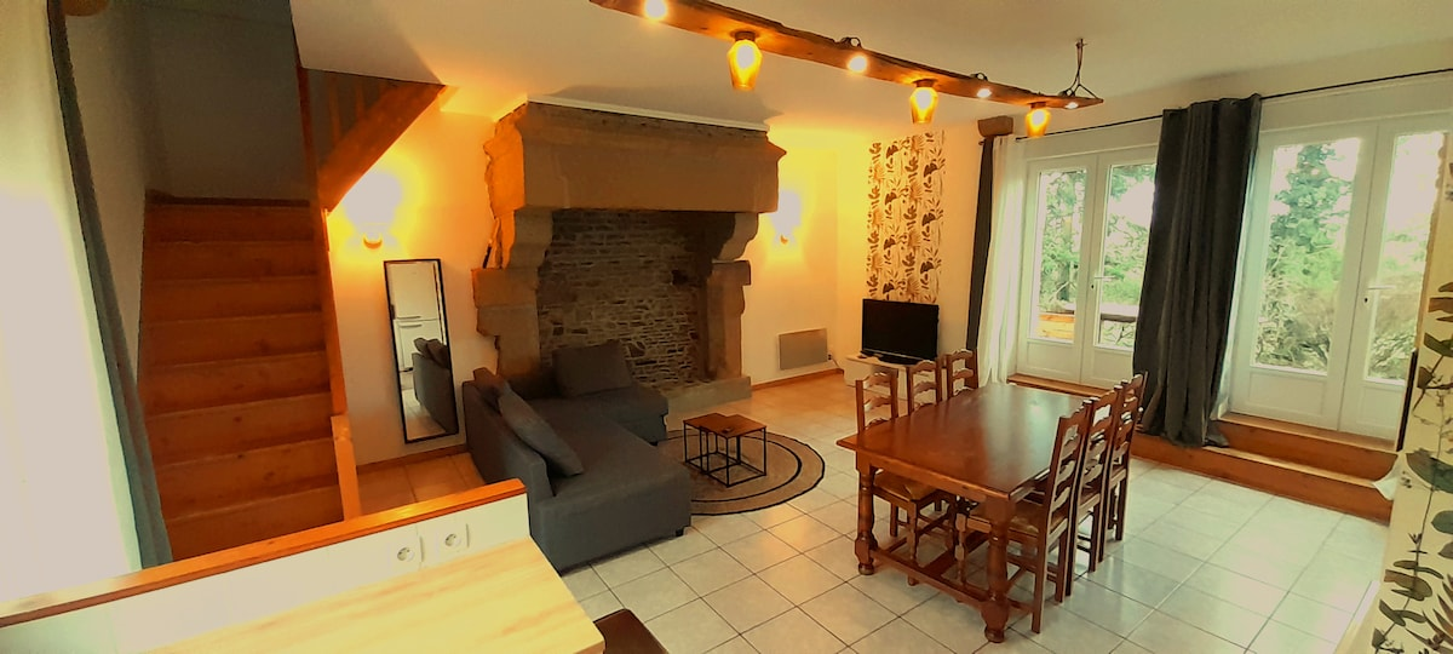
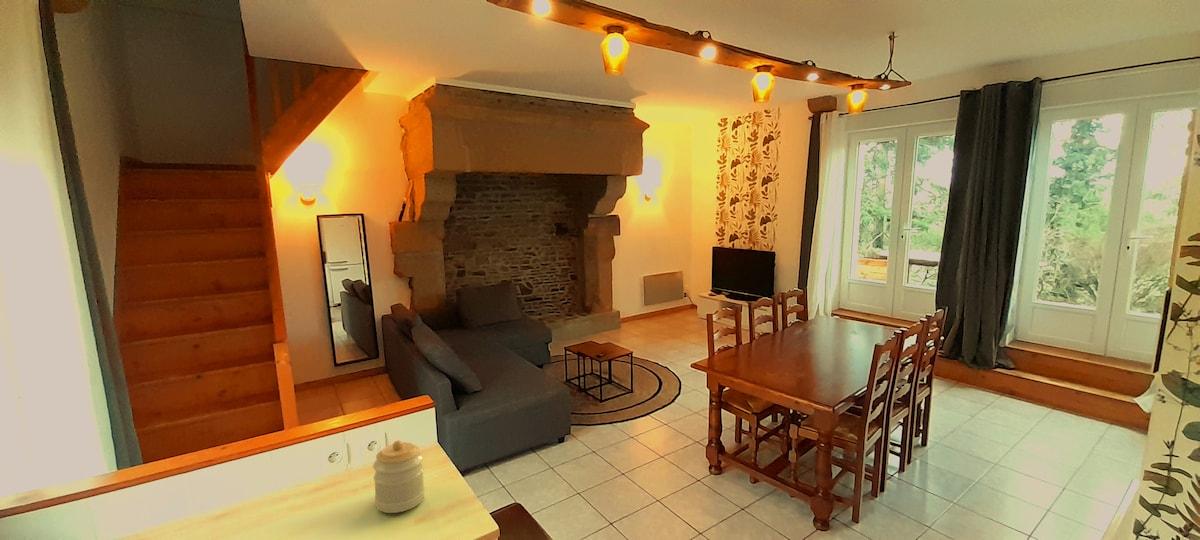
+ jar [372,439,426,514]
